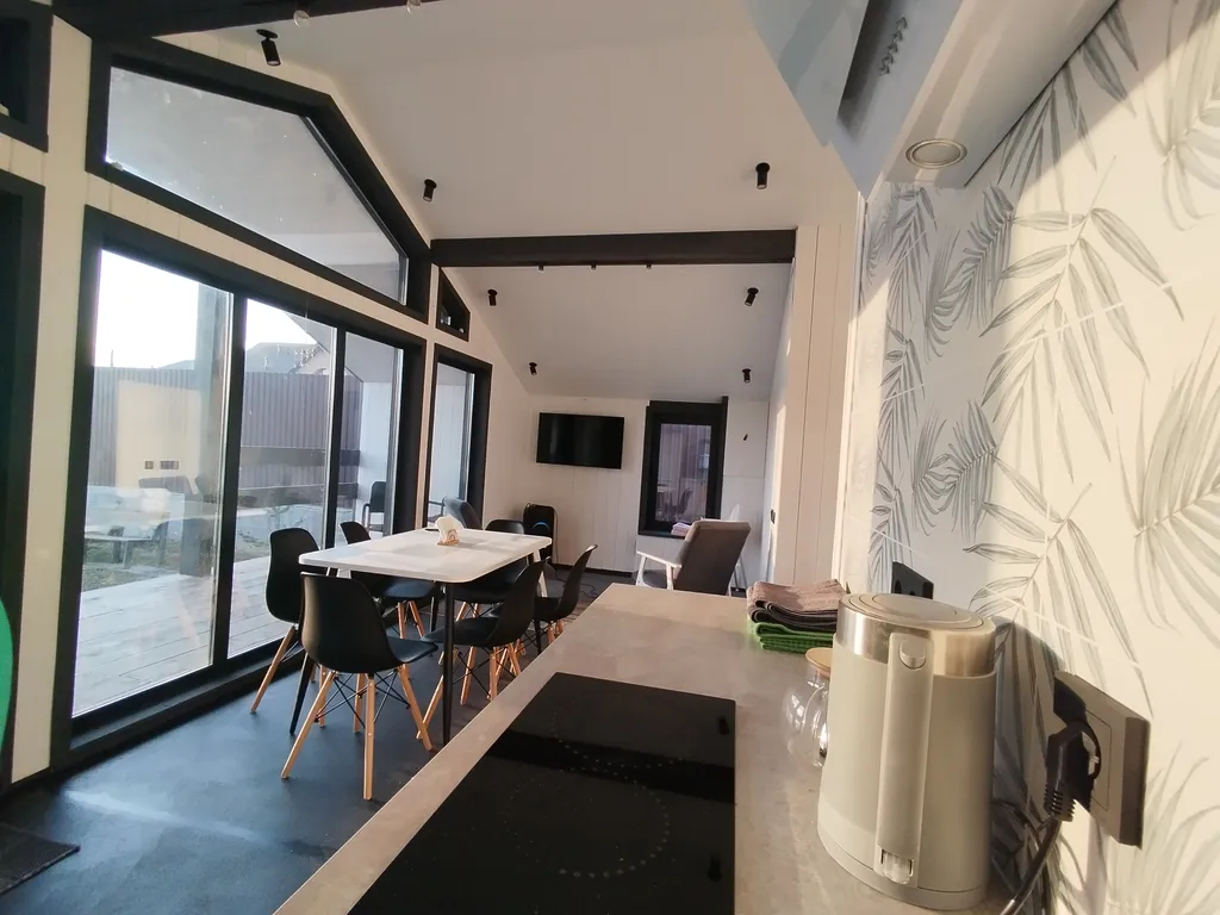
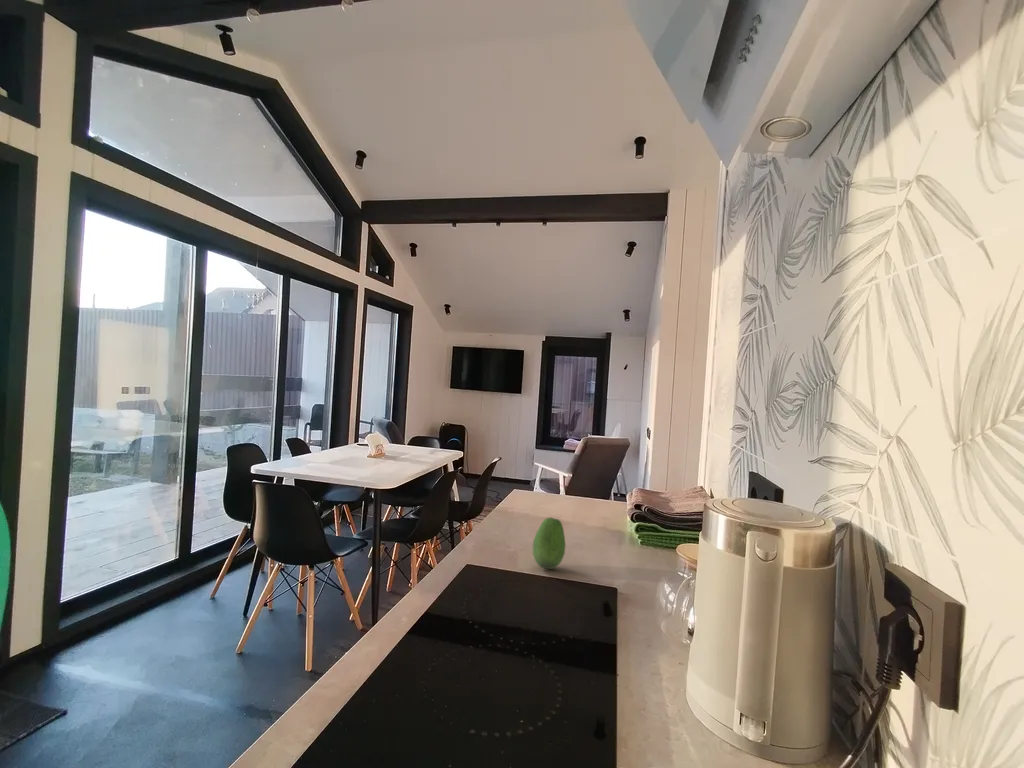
+ fruit [532,516,567,570]
